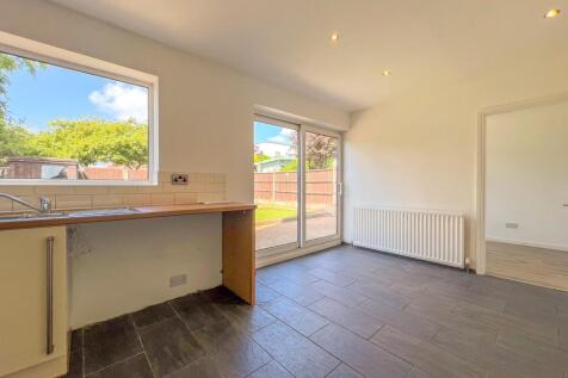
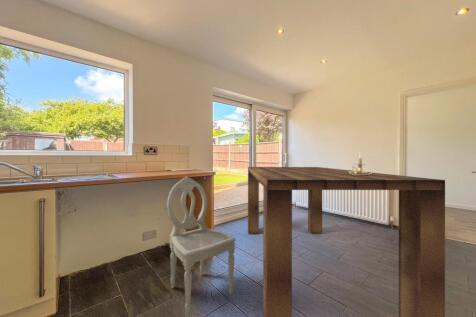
+ dining chair [166,176,236,317]
+ candle holder [349,151,373,175]
+ dining table [247,166,446,317]
